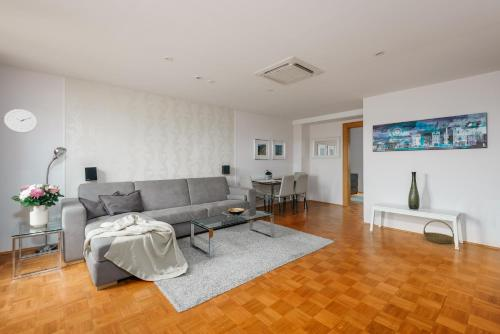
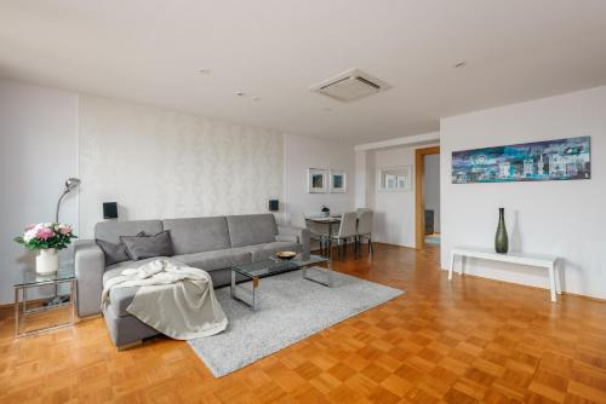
- basket [422,219,455,245]
- wall clock [3,108,38,134]
